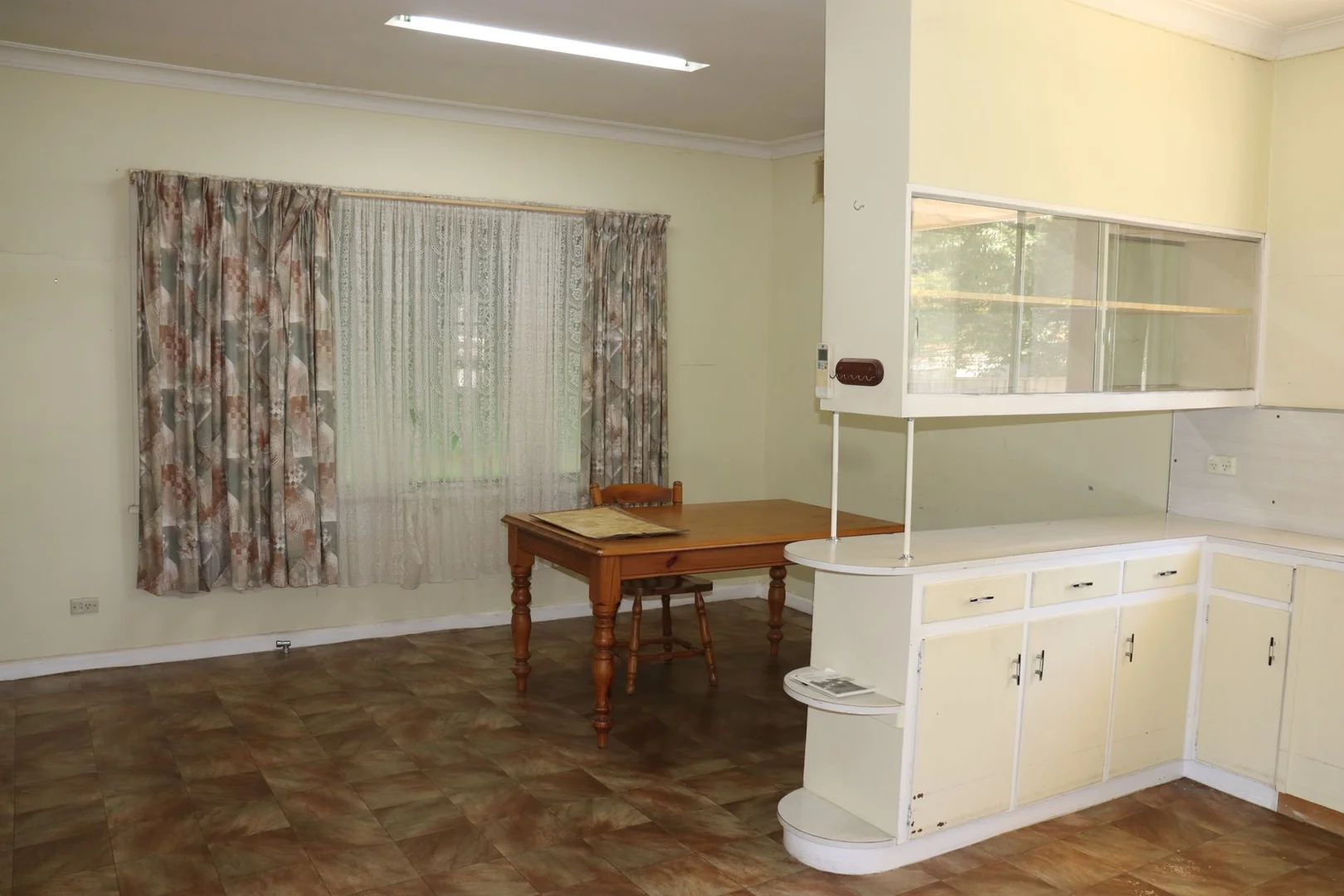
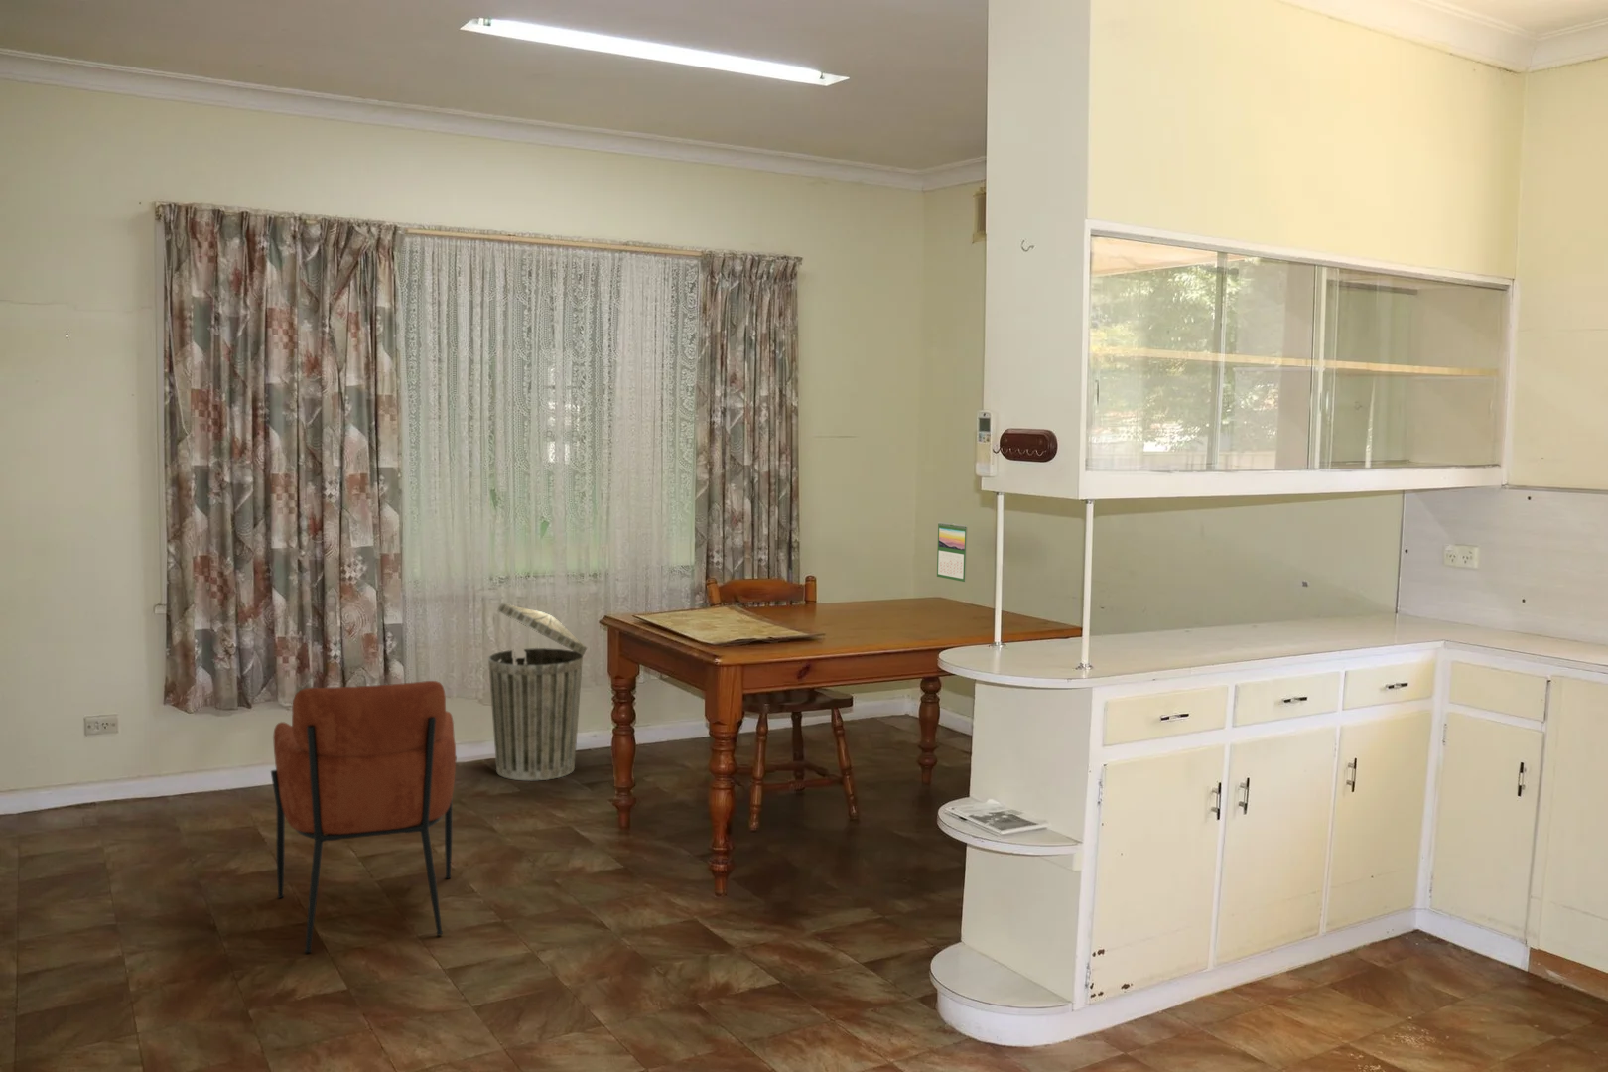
+ trash can [487,603,587,782]
+ calendar [936,522,969,583]
+ chair [270,680,457,954]
